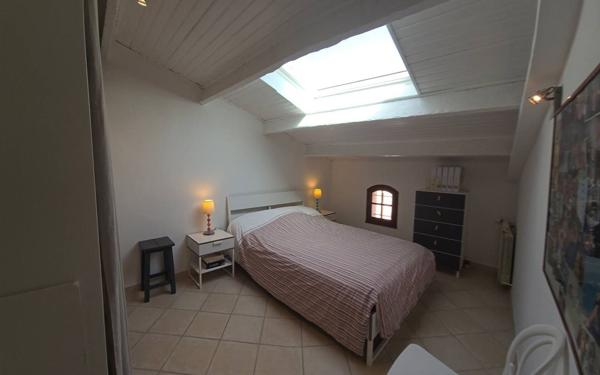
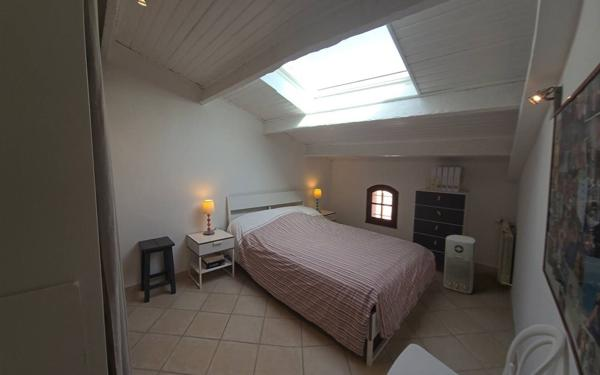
+ air purifier [442,234,476,295]
